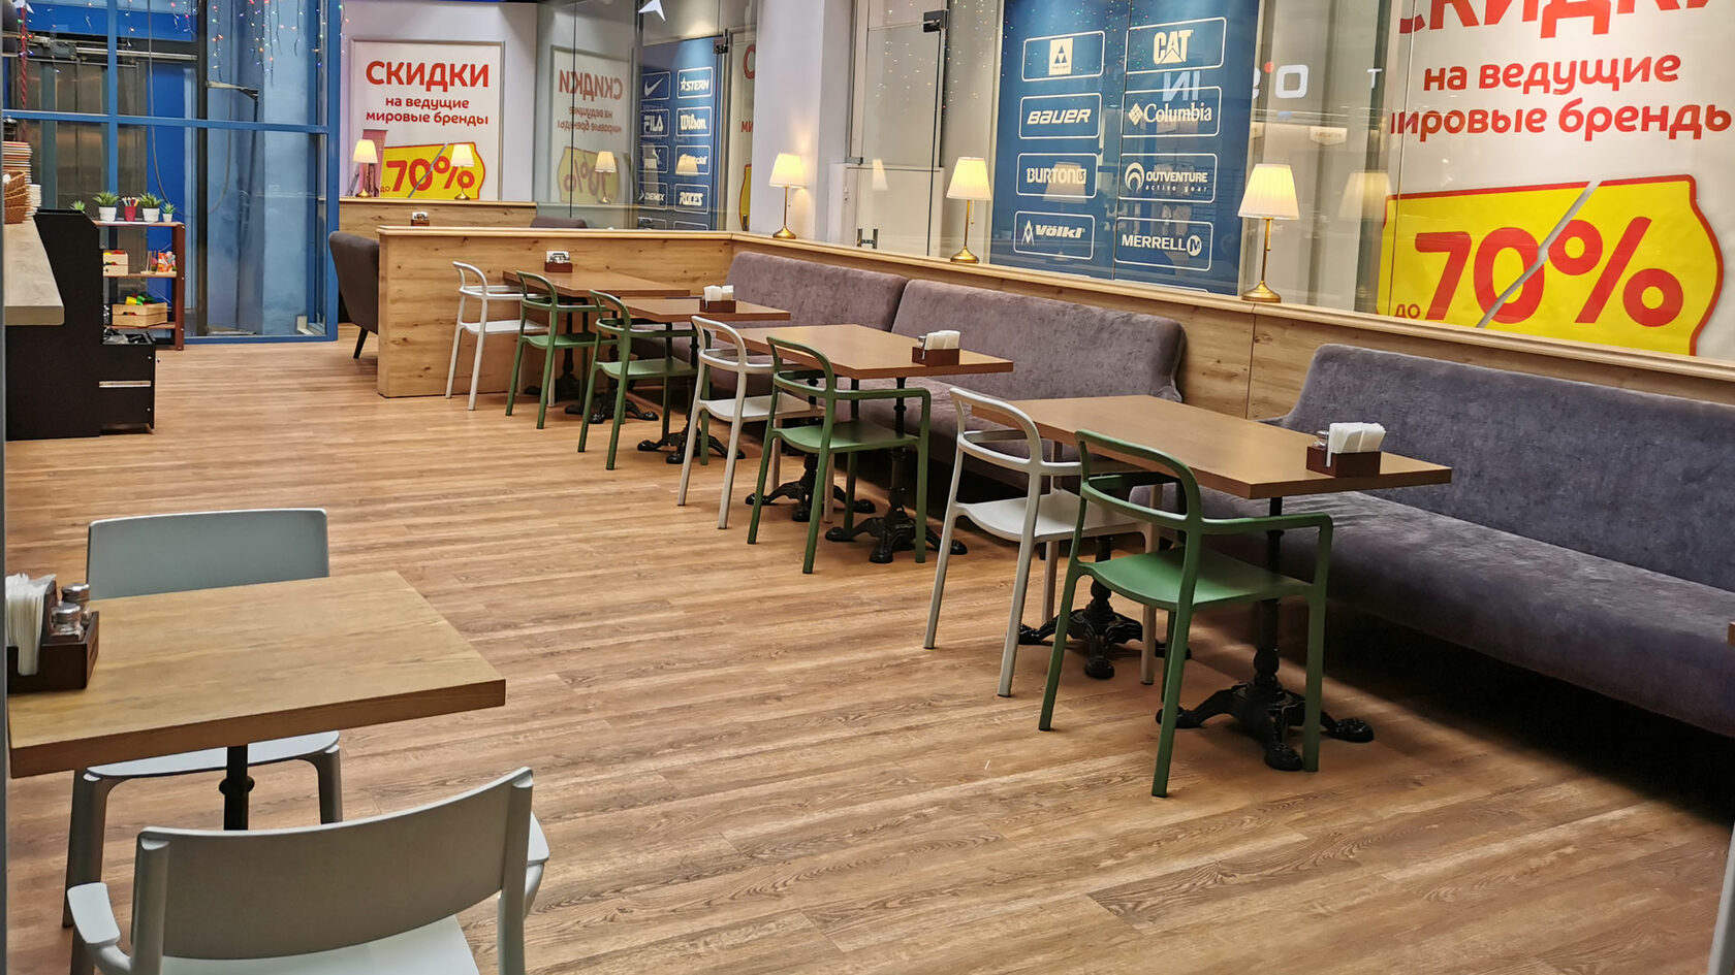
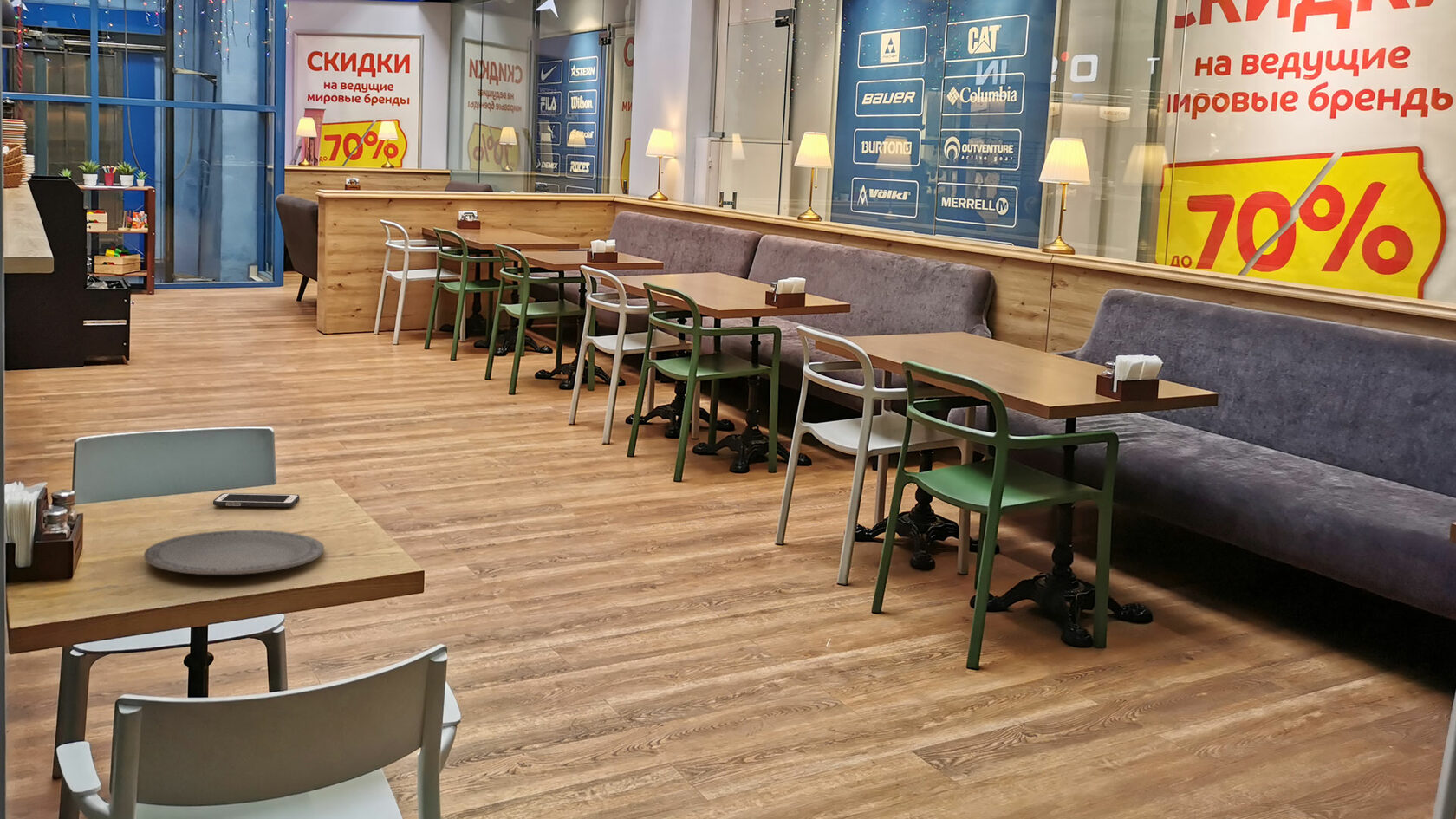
+ cell phone [212,492,300,508]
+ plate [143,530,325,575]
